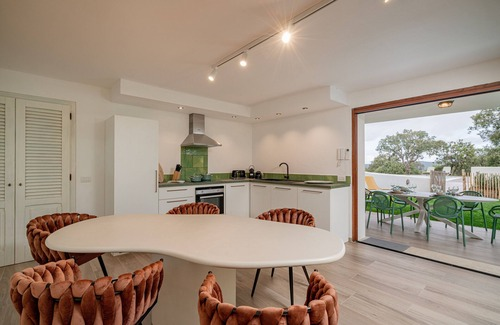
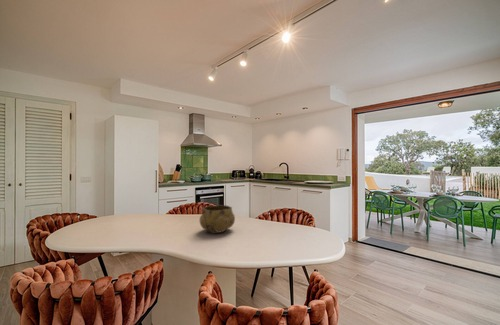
+ decorative bowl [199,204,236,234]
